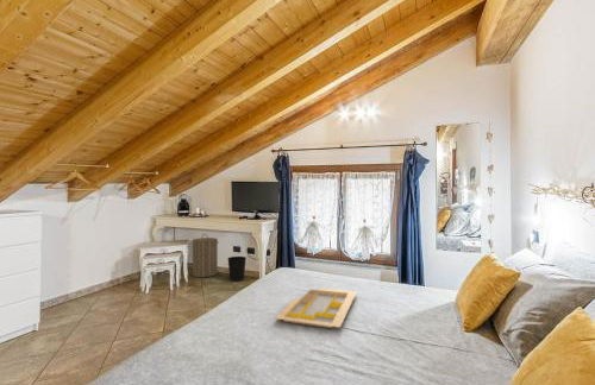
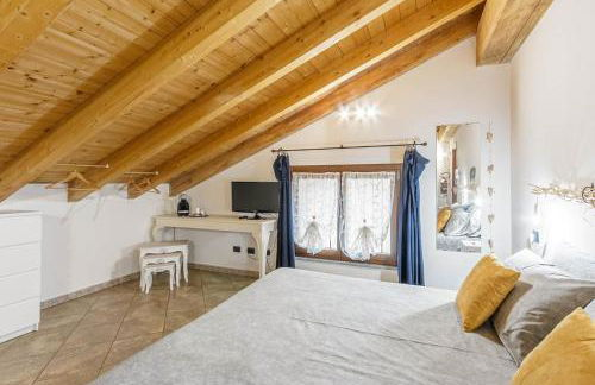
- laundry hamper [192,233,220,278]
- wastebasket [227,255,248,283]
- serving tray [274,288,358,329]
